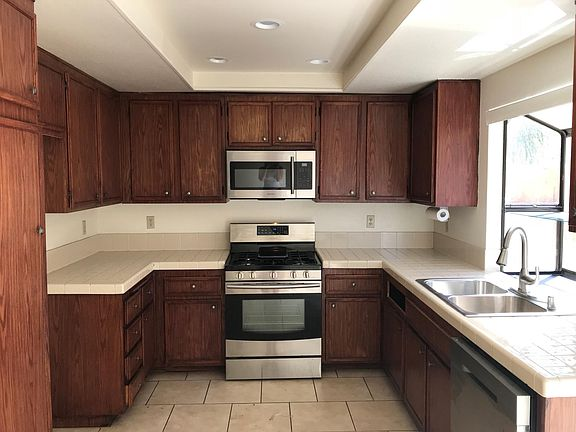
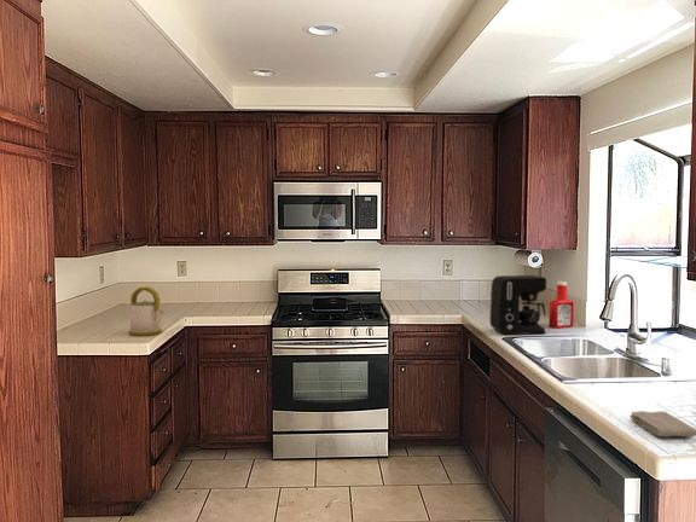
+ kettle [128,285,164,337]
+ coffee maker [489,274,547,335]
+ soap bottle [547,280,575,329]
+ washcloth [628,410,696,437]
